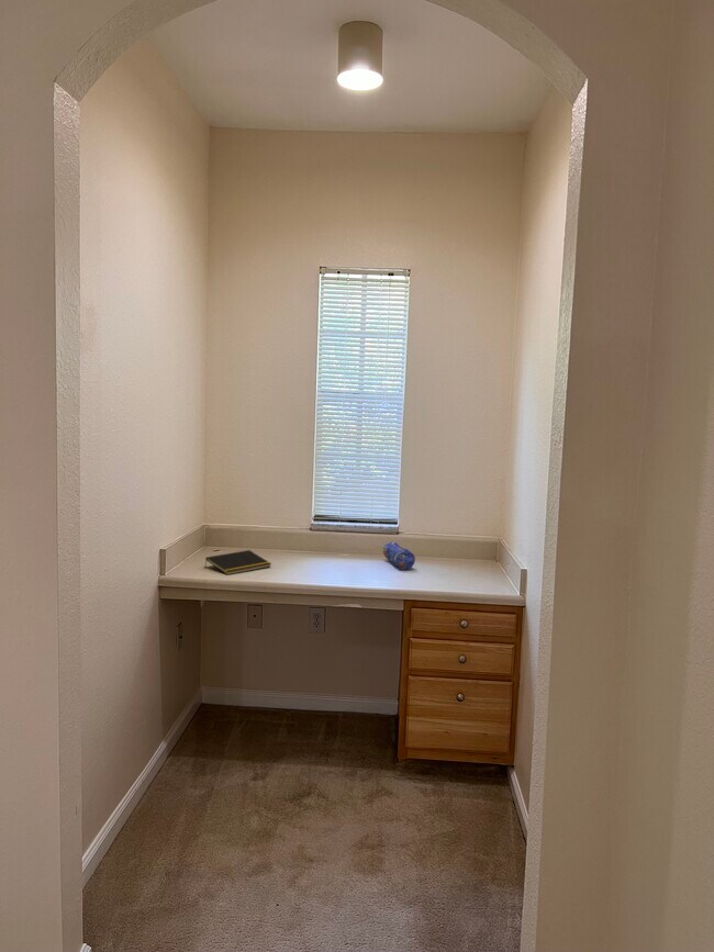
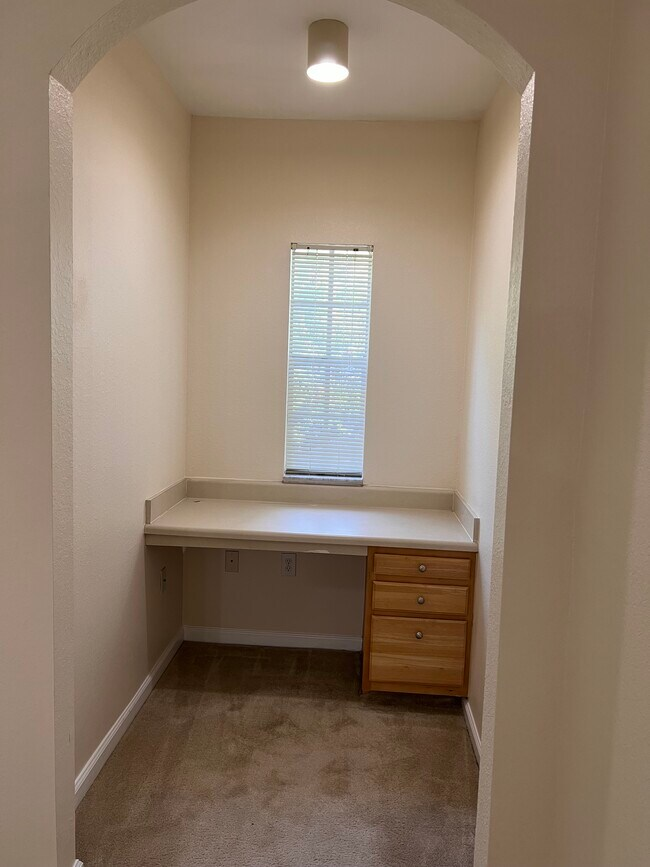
- pencil case [382,540,416,571]
- notepad [203,549,272,576]
